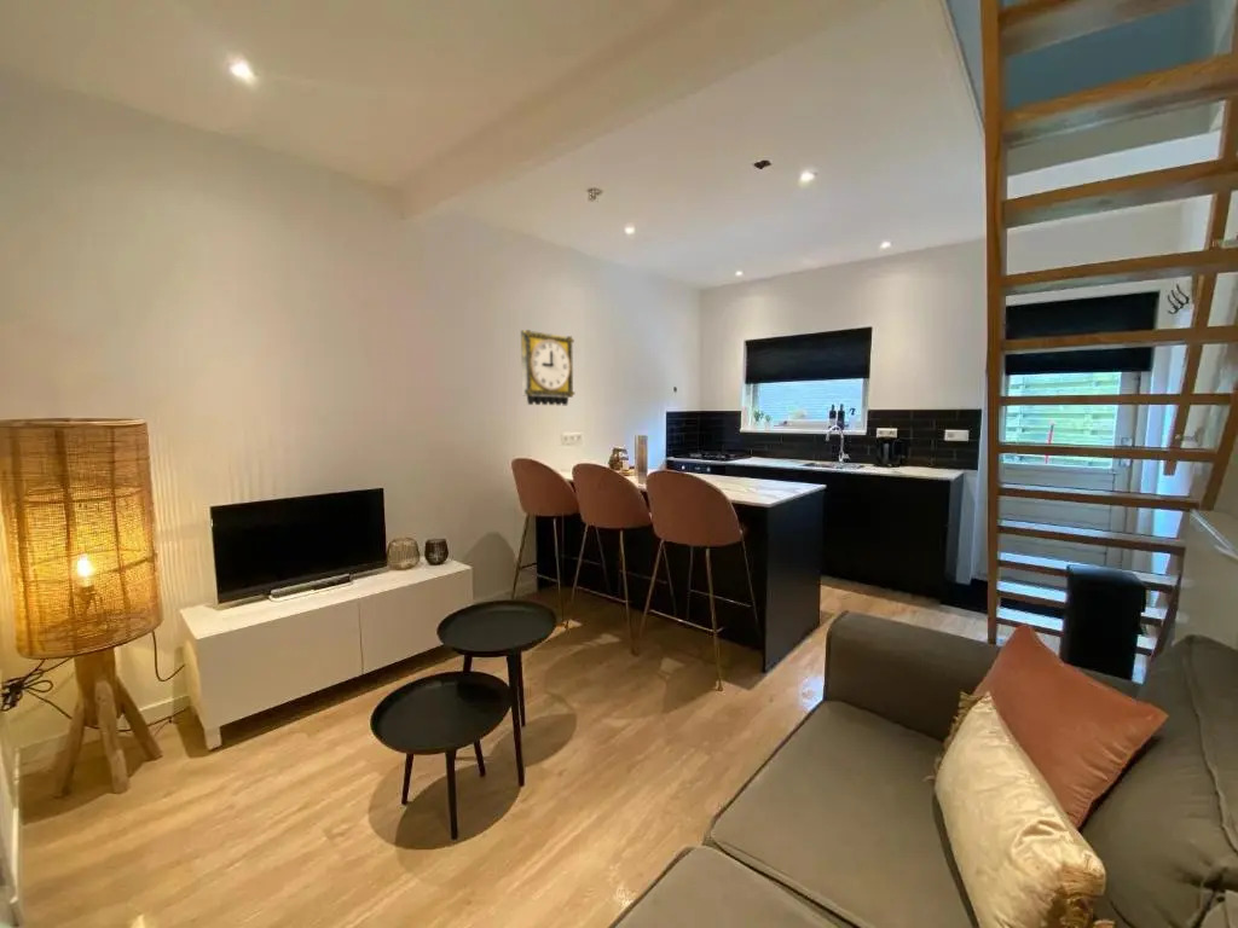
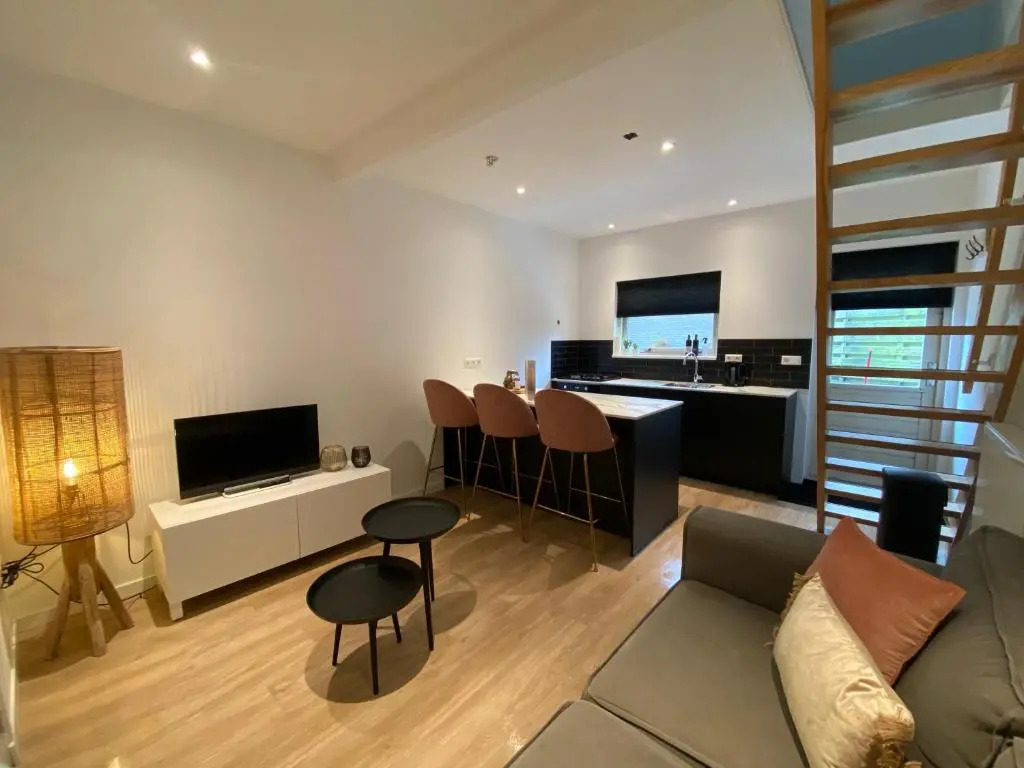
- wall clock [520,329,575,406]
